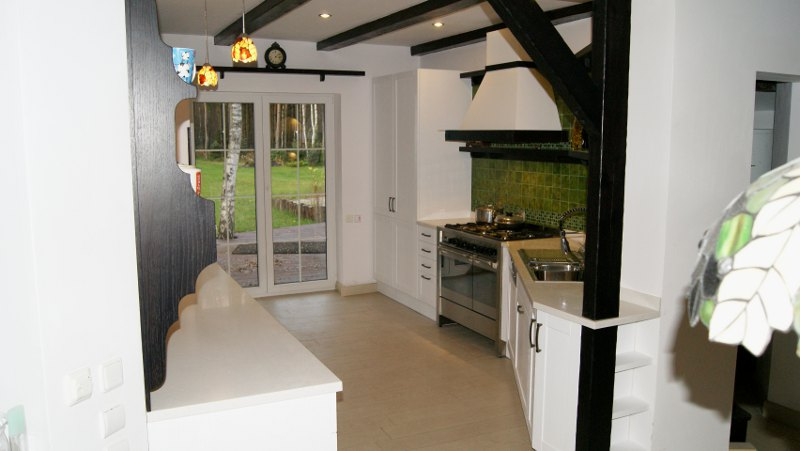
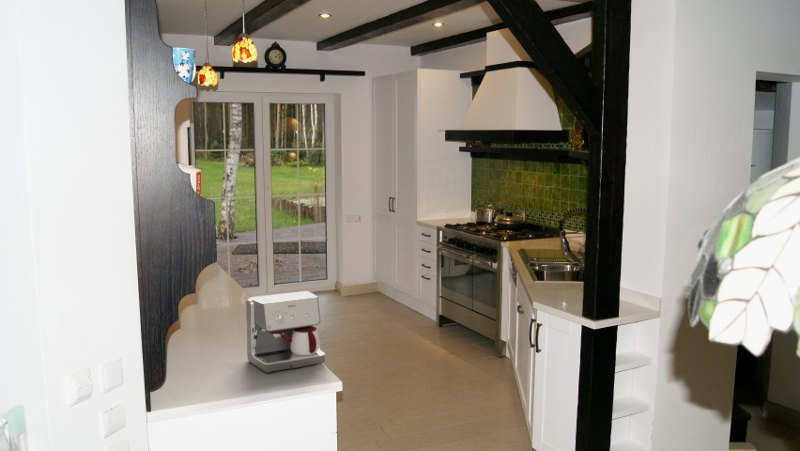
+ coffee maker [245,290,326,374]
